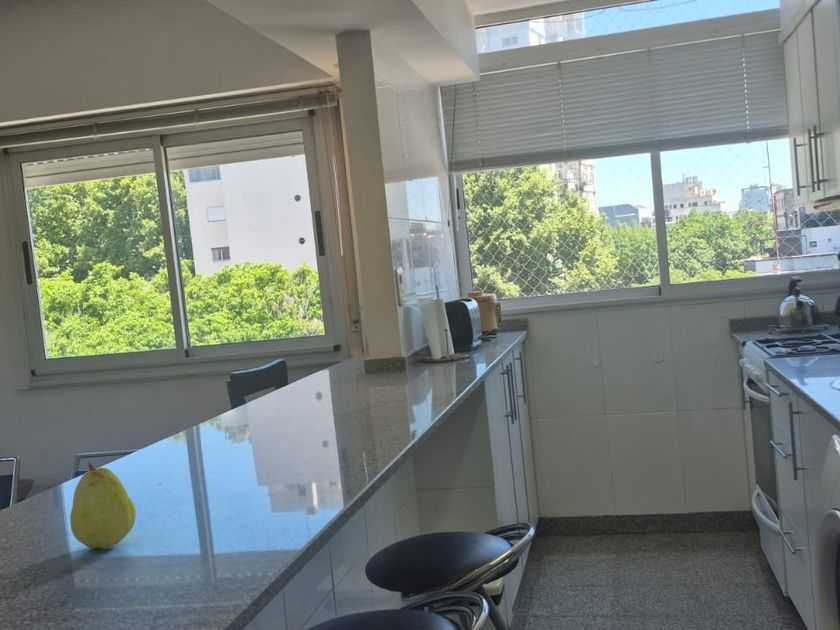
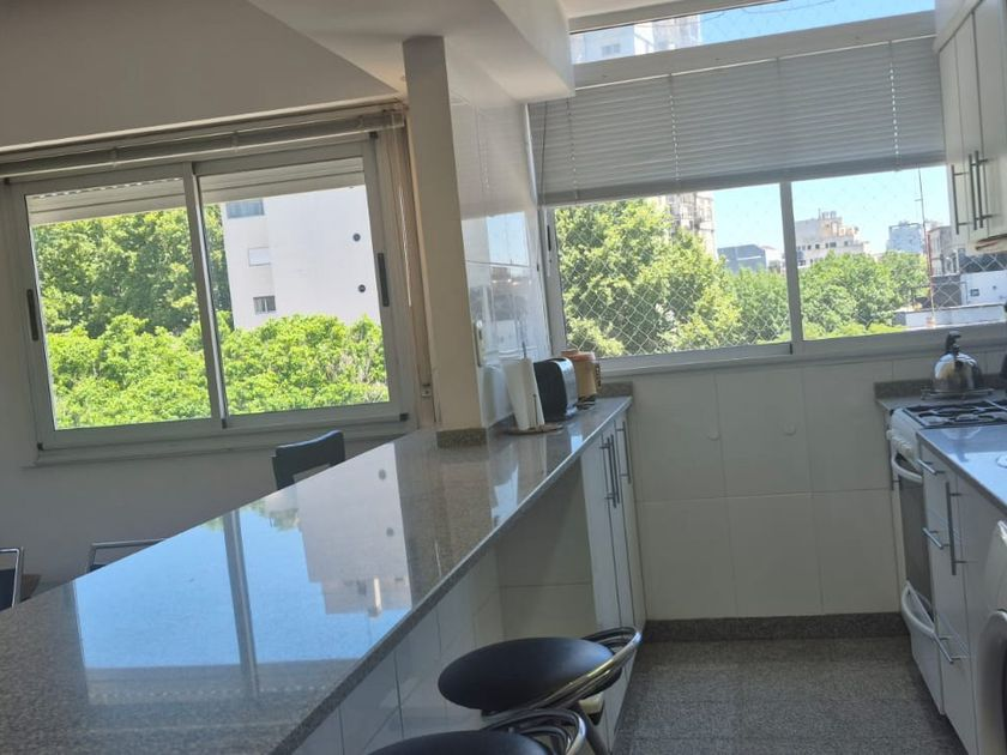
- fruit [69,461,137,550]
